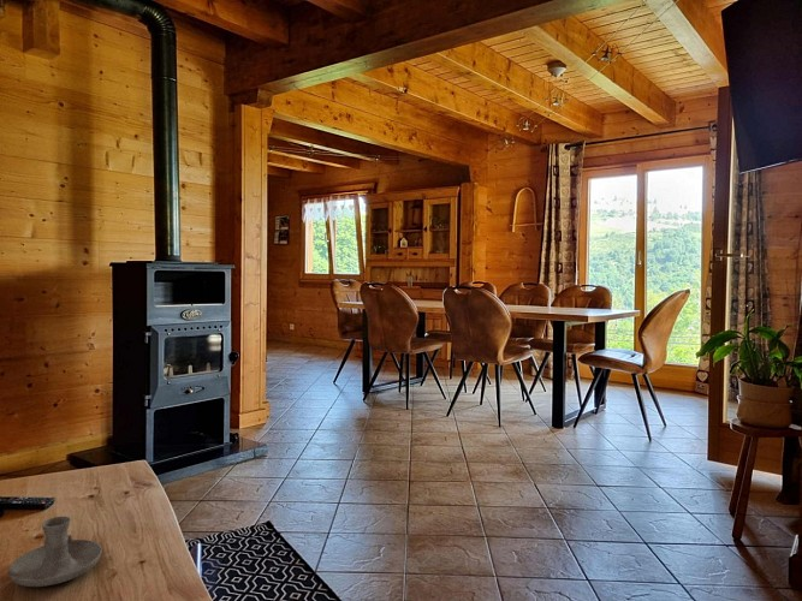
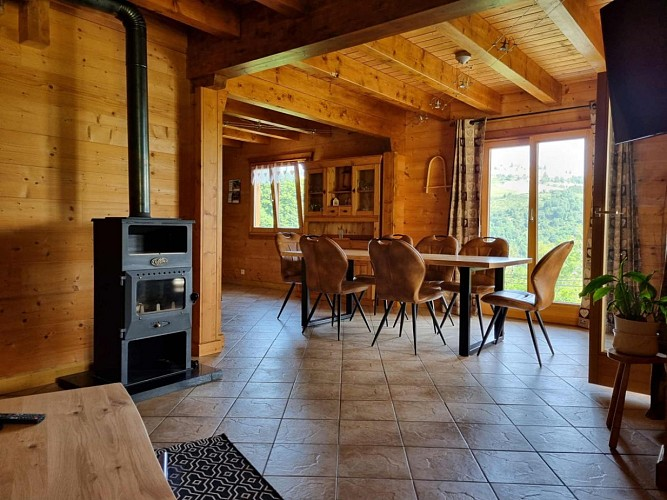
- candle holder [7,516,103,588]
